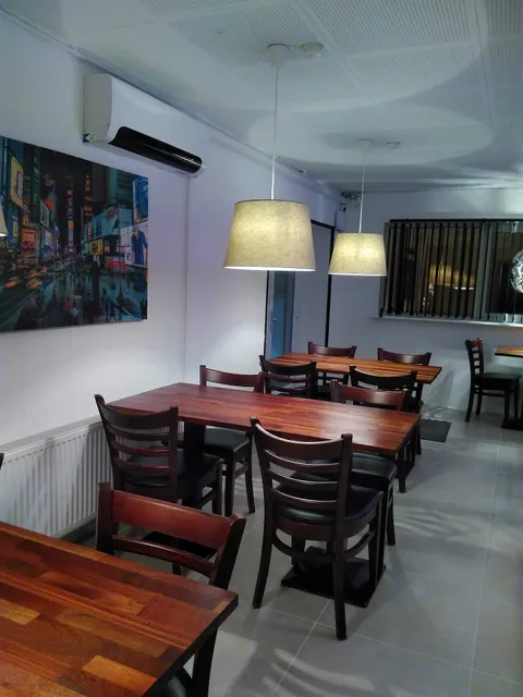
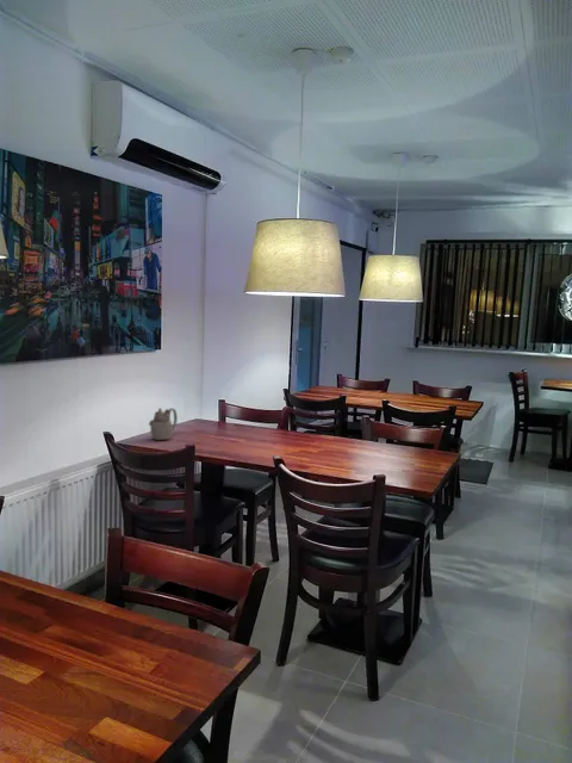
+ teapot [148,407,179,441]
